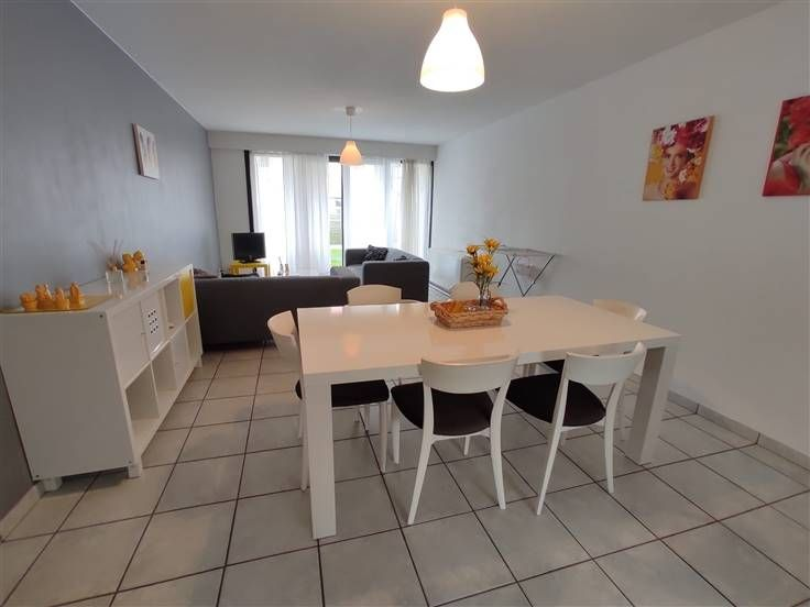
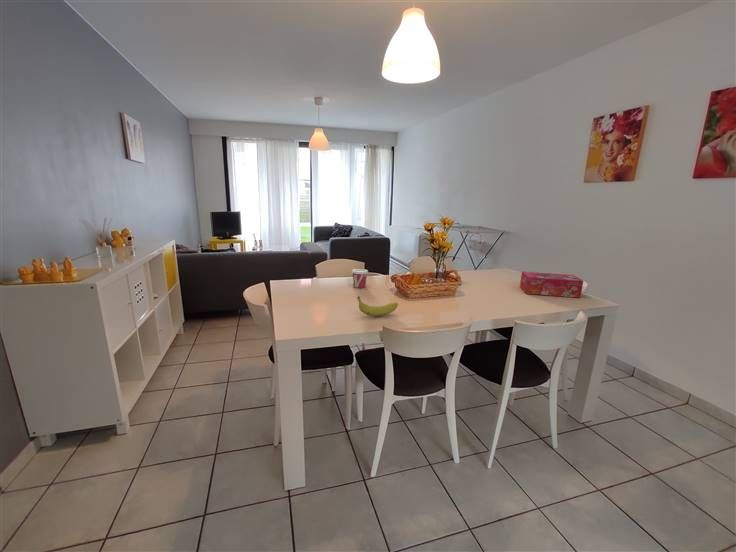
+ cup [351,268,369,289]
+ fruit [356,295,399,317]
+ tissue box [519,270,584,299]
